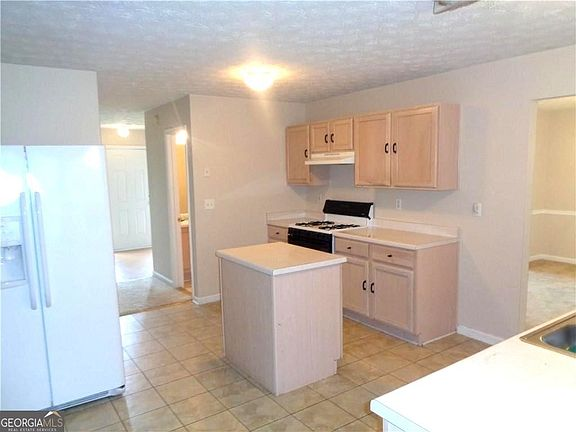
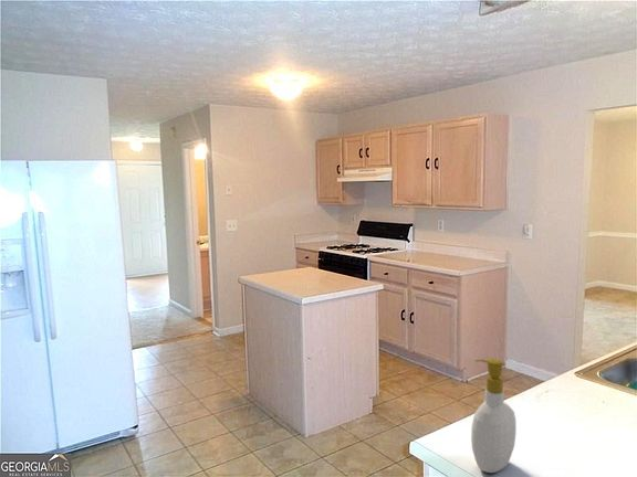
+ soap bottle [470,357,518,474]
